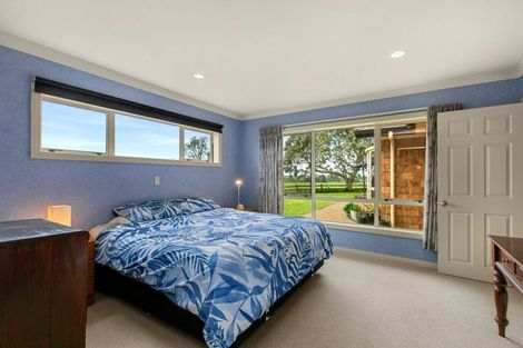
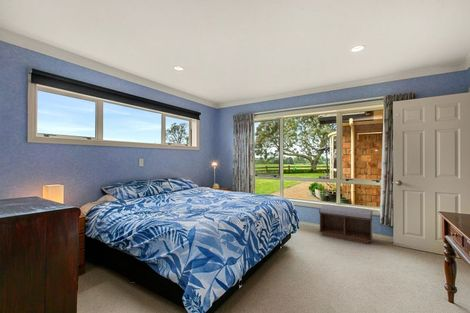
+ bench [318,204,373,245]
